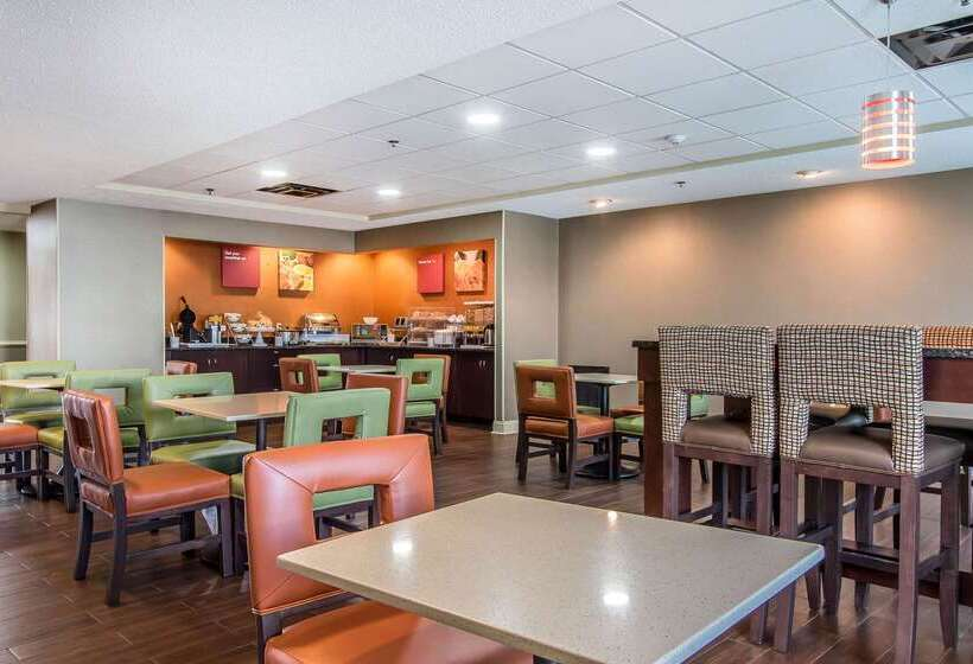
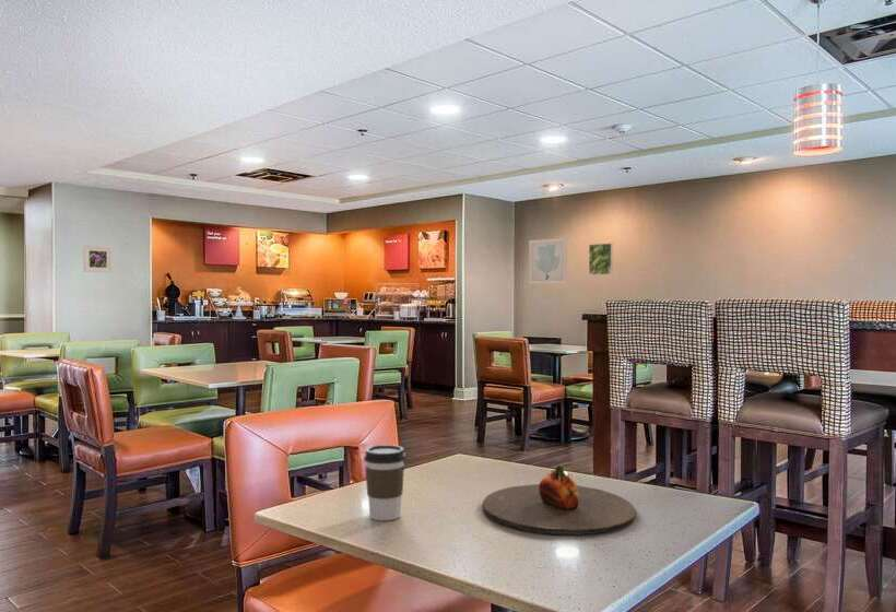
+ wall art [528,237,568,285]
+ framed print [588,243,613,276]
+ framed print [83,245,113,273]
+ coffee cup [363,444,406,521]
+ plate [481,464,637,536]
